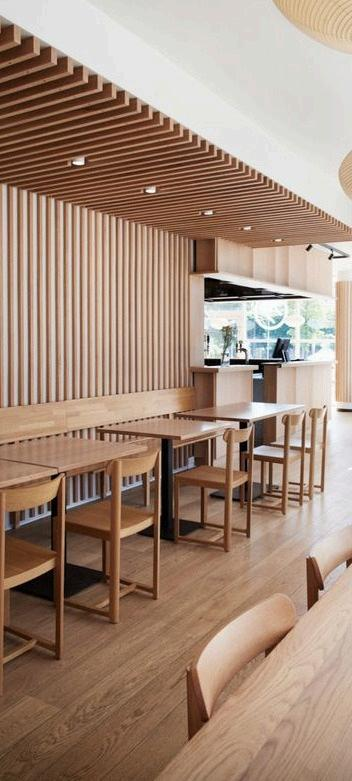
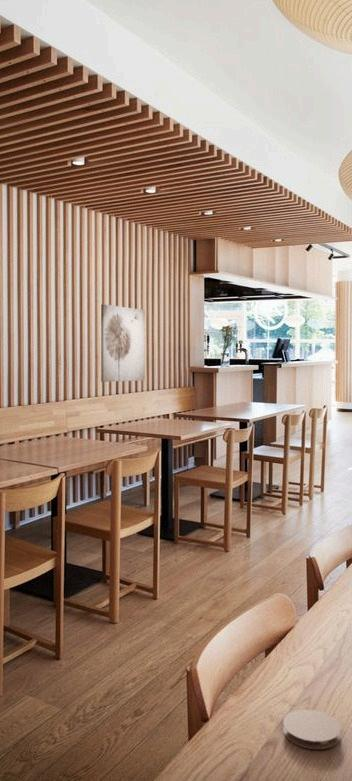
+ wall art [100,303,146,383]
+ coaster [282,709,342,750]
